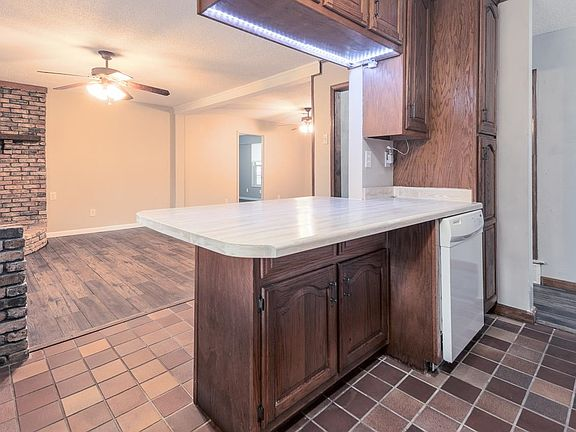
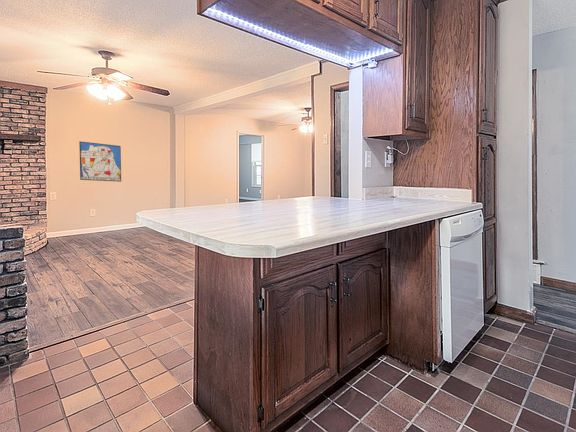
+ wall art [78,141,122,182]
